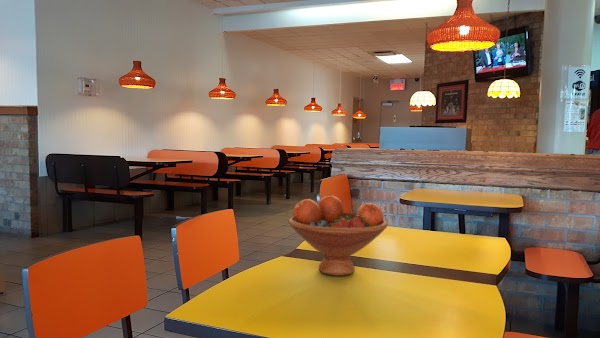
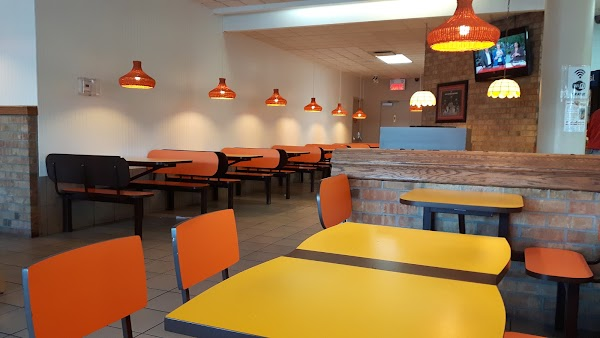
- fruit bowl [288,195,389,277]
